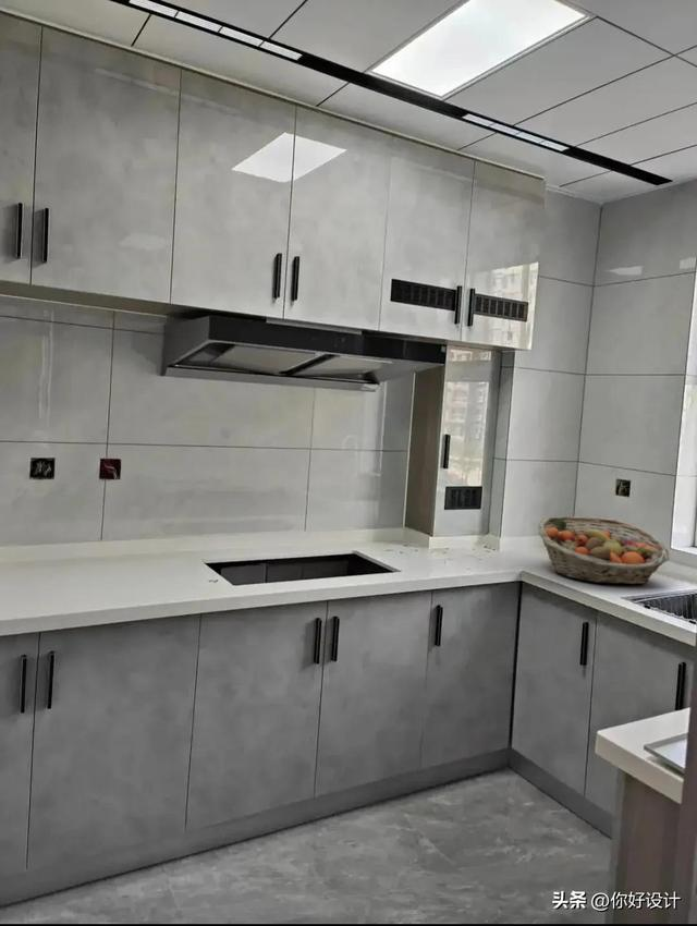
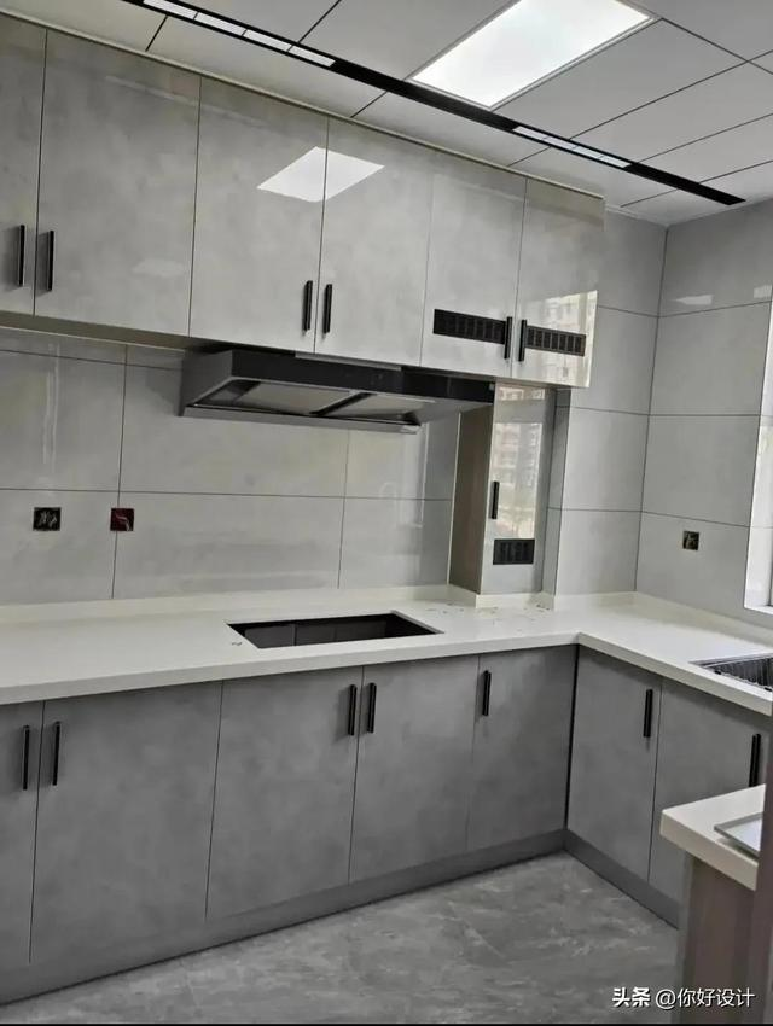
- fruit basket [537,515,670,585]
